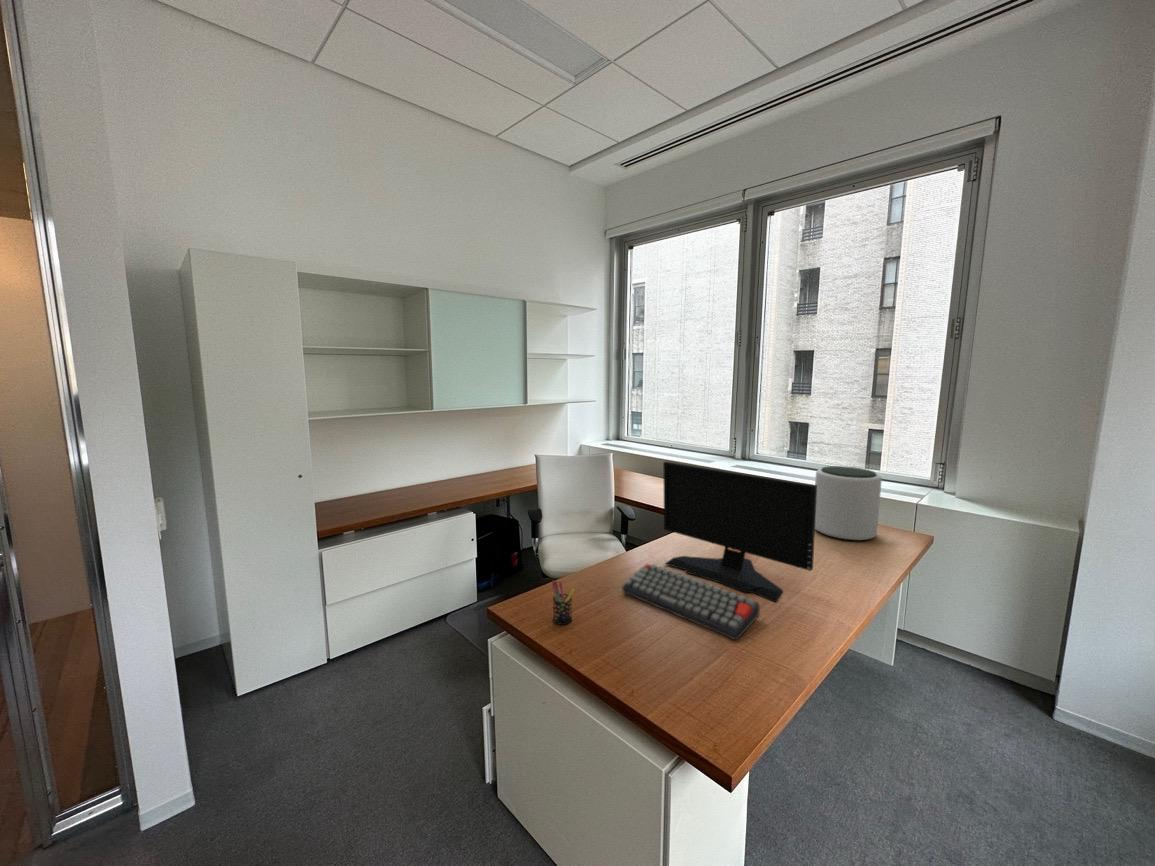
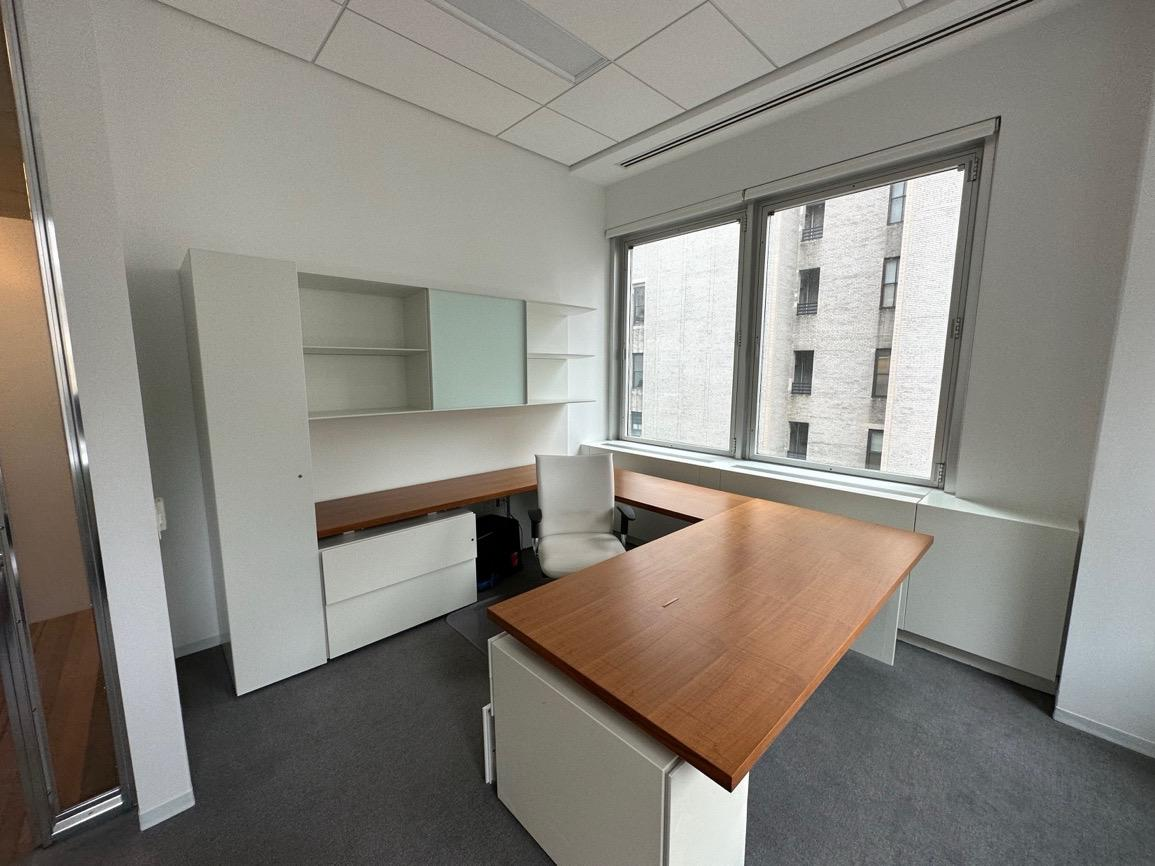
- keyboard [621,563,761,641]
- computer monitor [662,460,817,603]
- pen holder [551,580,575,626]
- plant pot [814,465,883,542]
